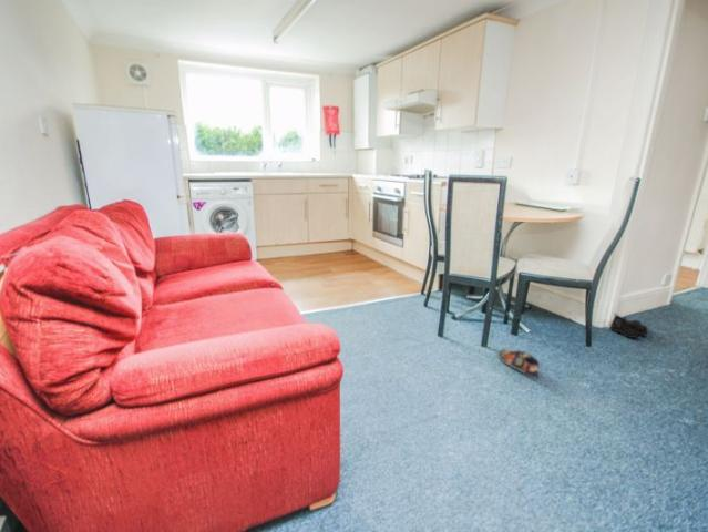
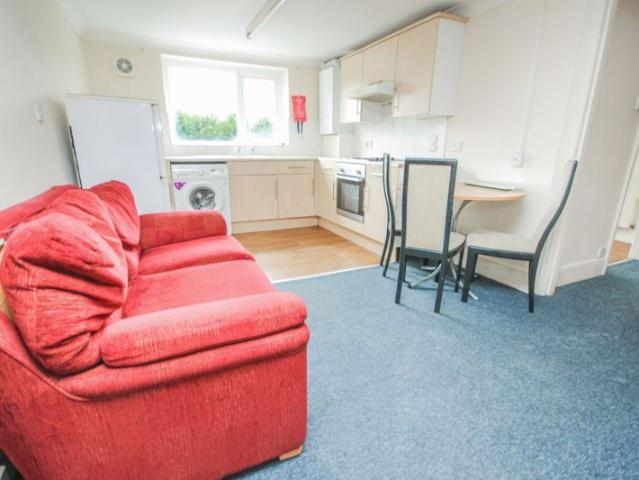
- shoe [497,348,541,380]
- boots [609,313,649,339]
